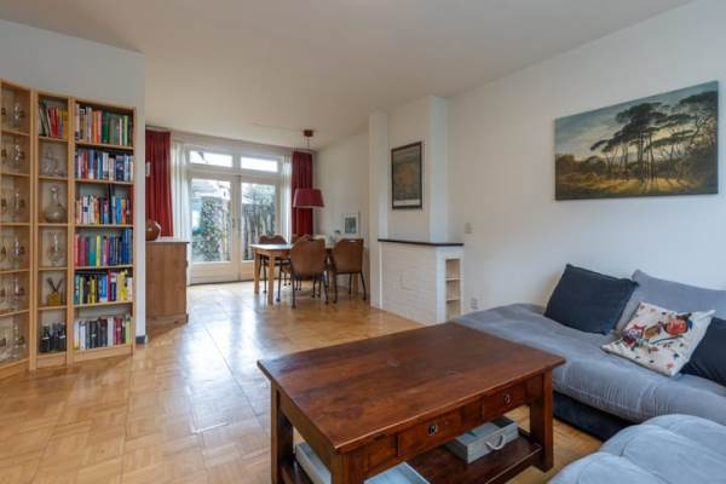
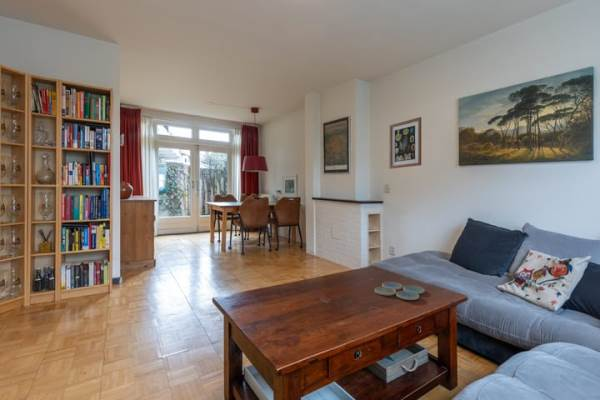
+ drink coaster [374,281,425,301]
+ wall art [388,116,422,170]
